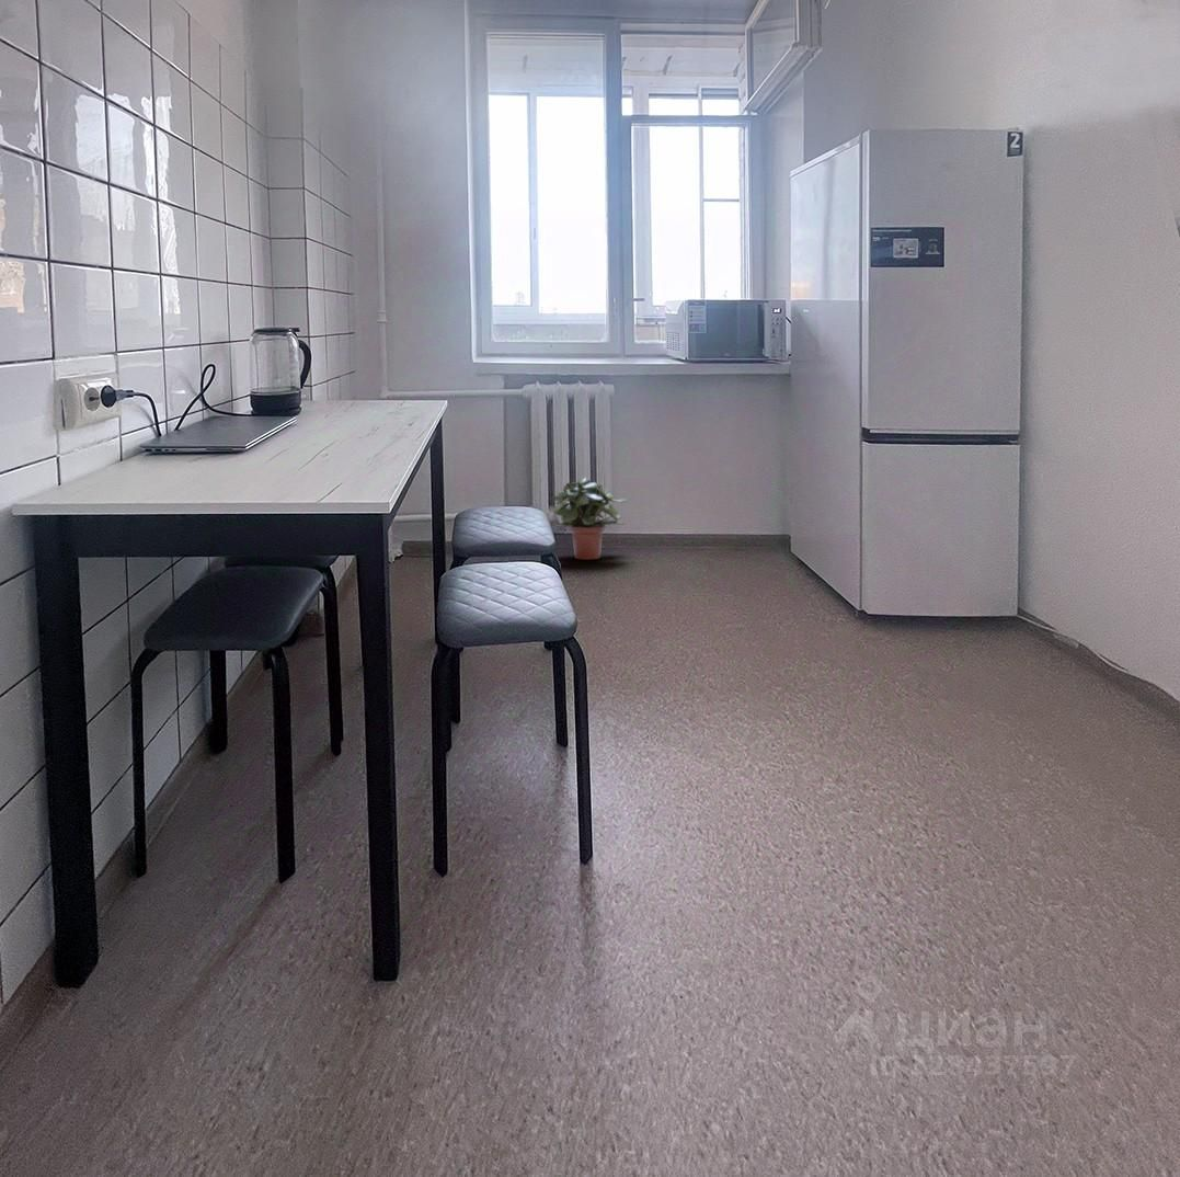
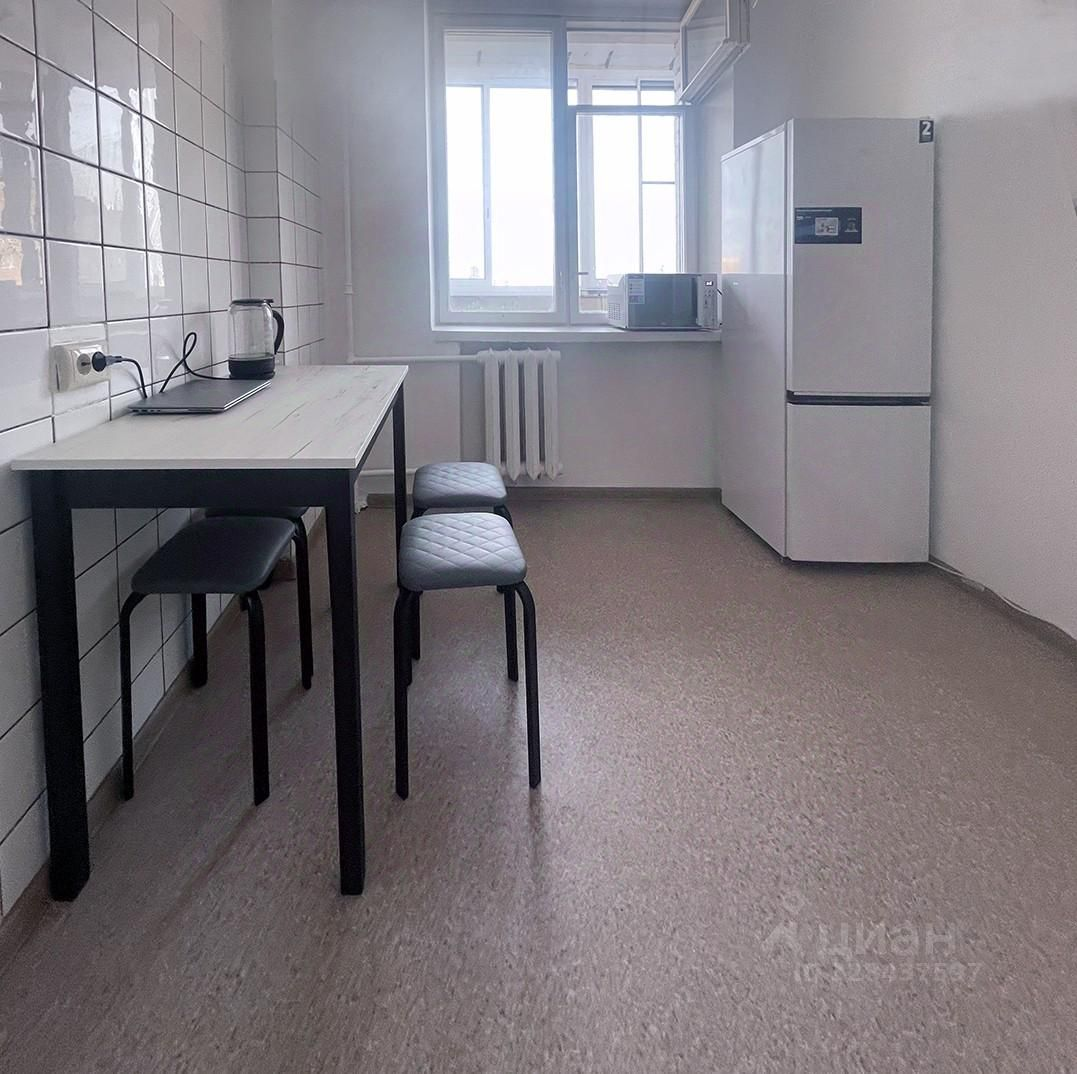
- potted plant [548,477,629,561]
